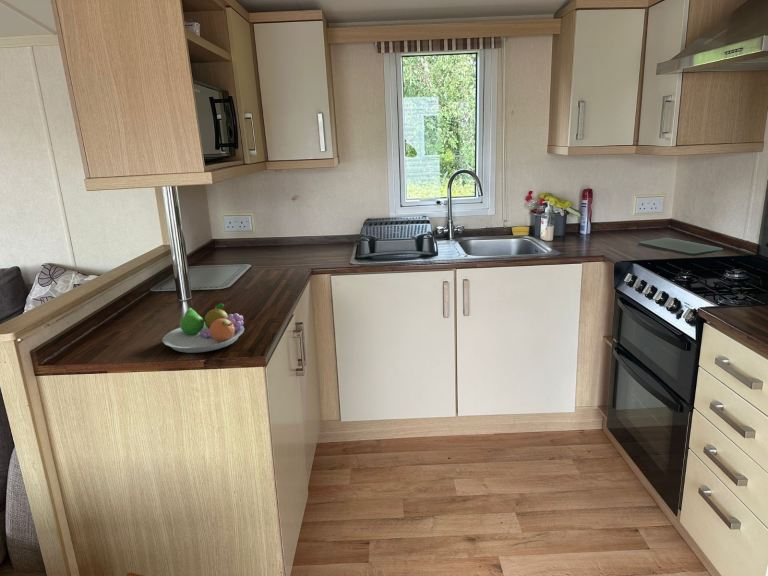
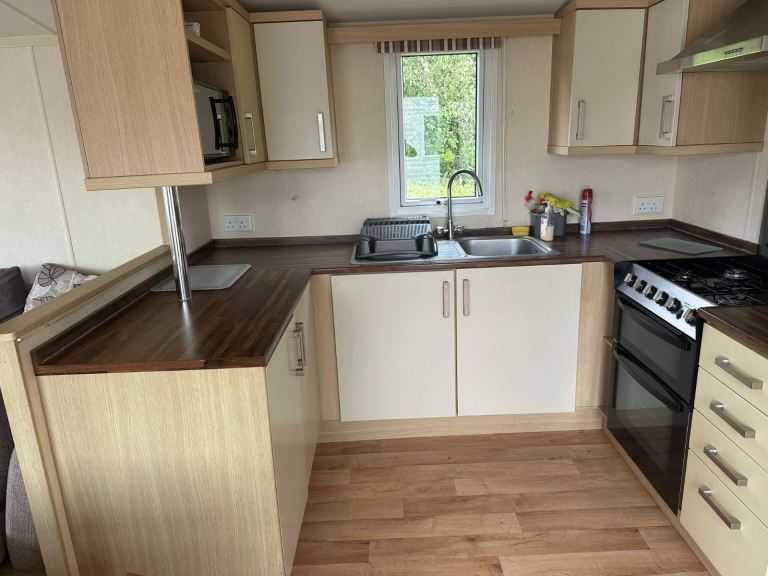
- fruit bowl [162,303,245,354]
